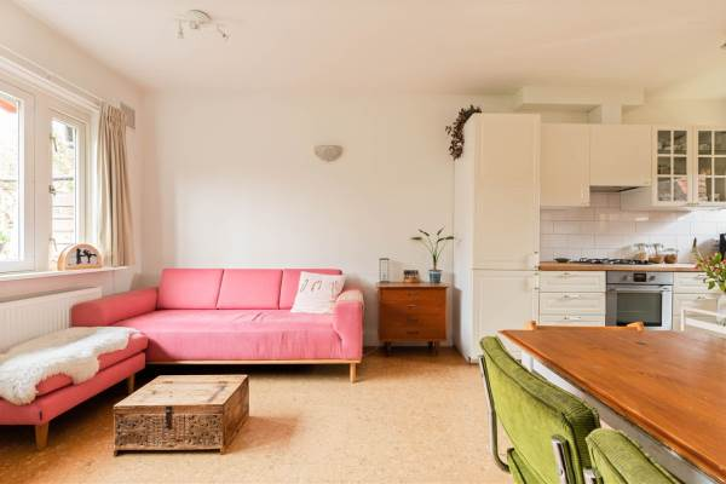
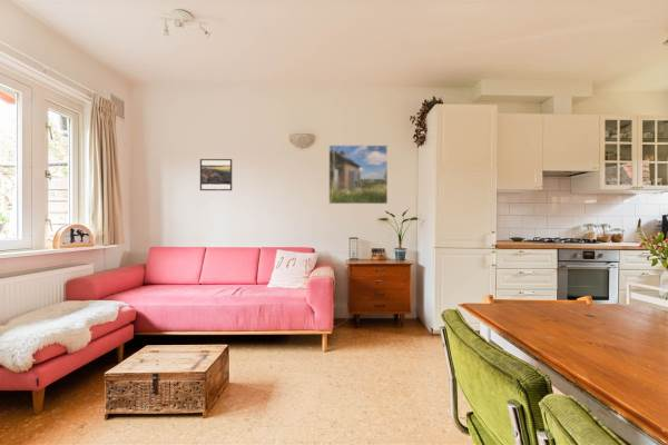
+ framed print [327,144,389,205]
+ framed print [199,158,233,191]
